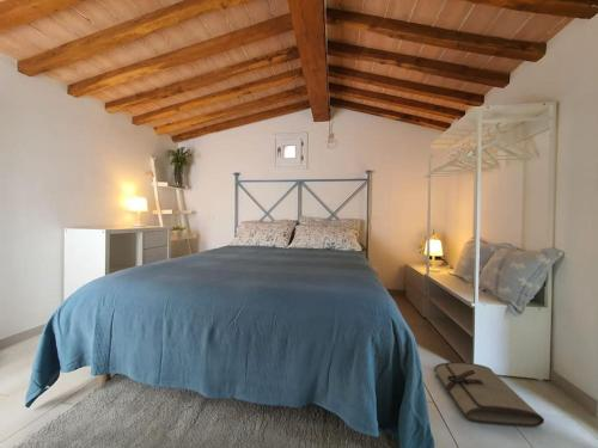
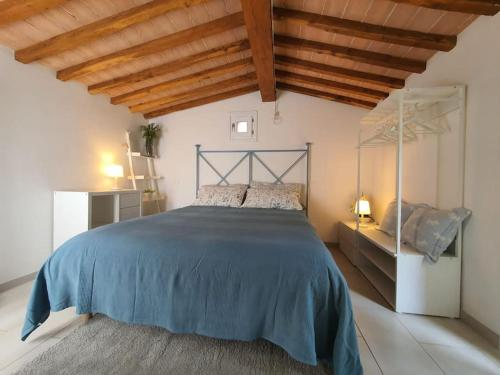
- tool roll [433,361,545,428]
